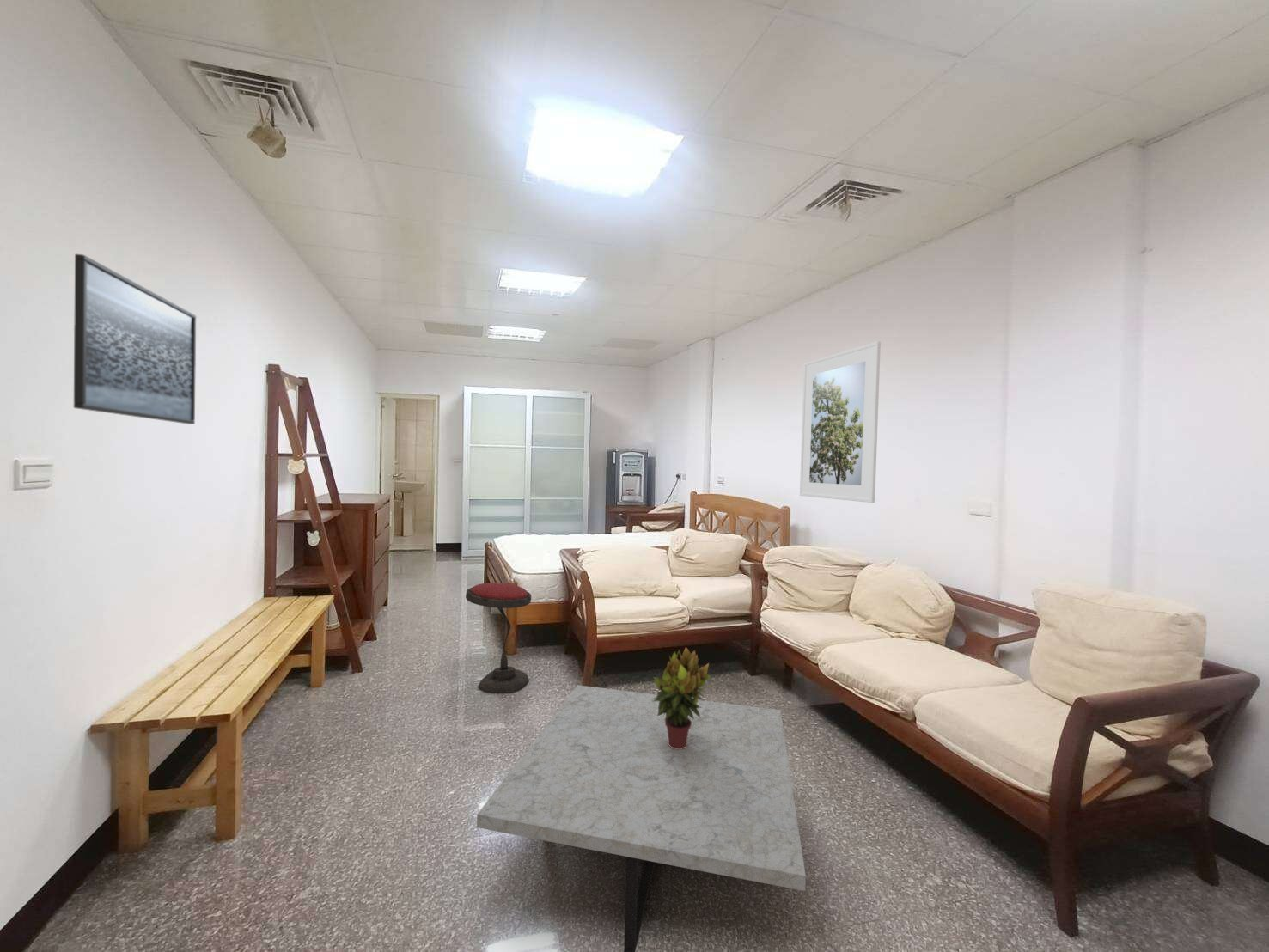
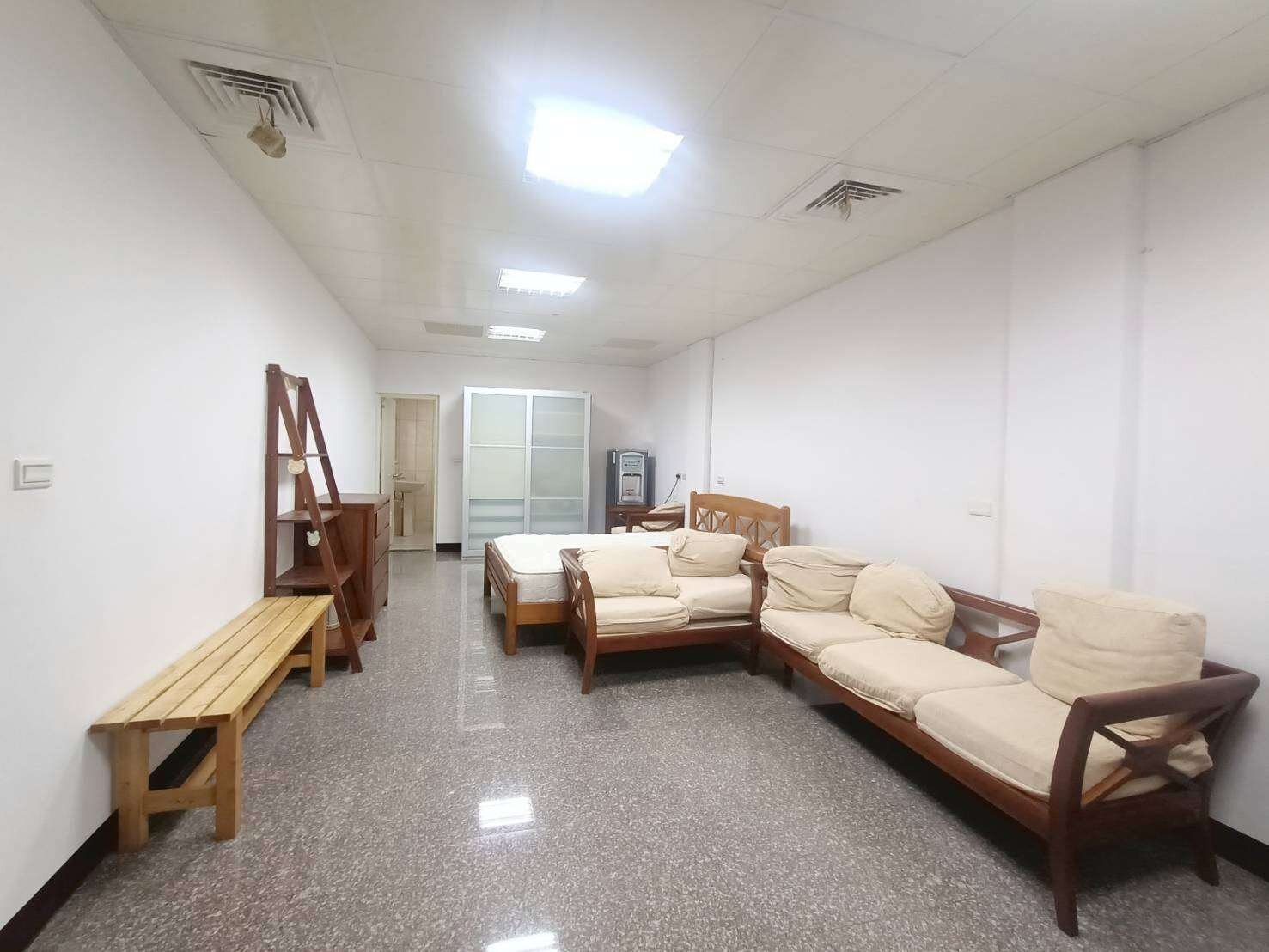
- potted plant [652,645,712,749]
- side table [465,582,532,694]
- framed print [73,253,197,425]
- coffee table [476,684,807,952]
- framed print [799,340,882,503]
